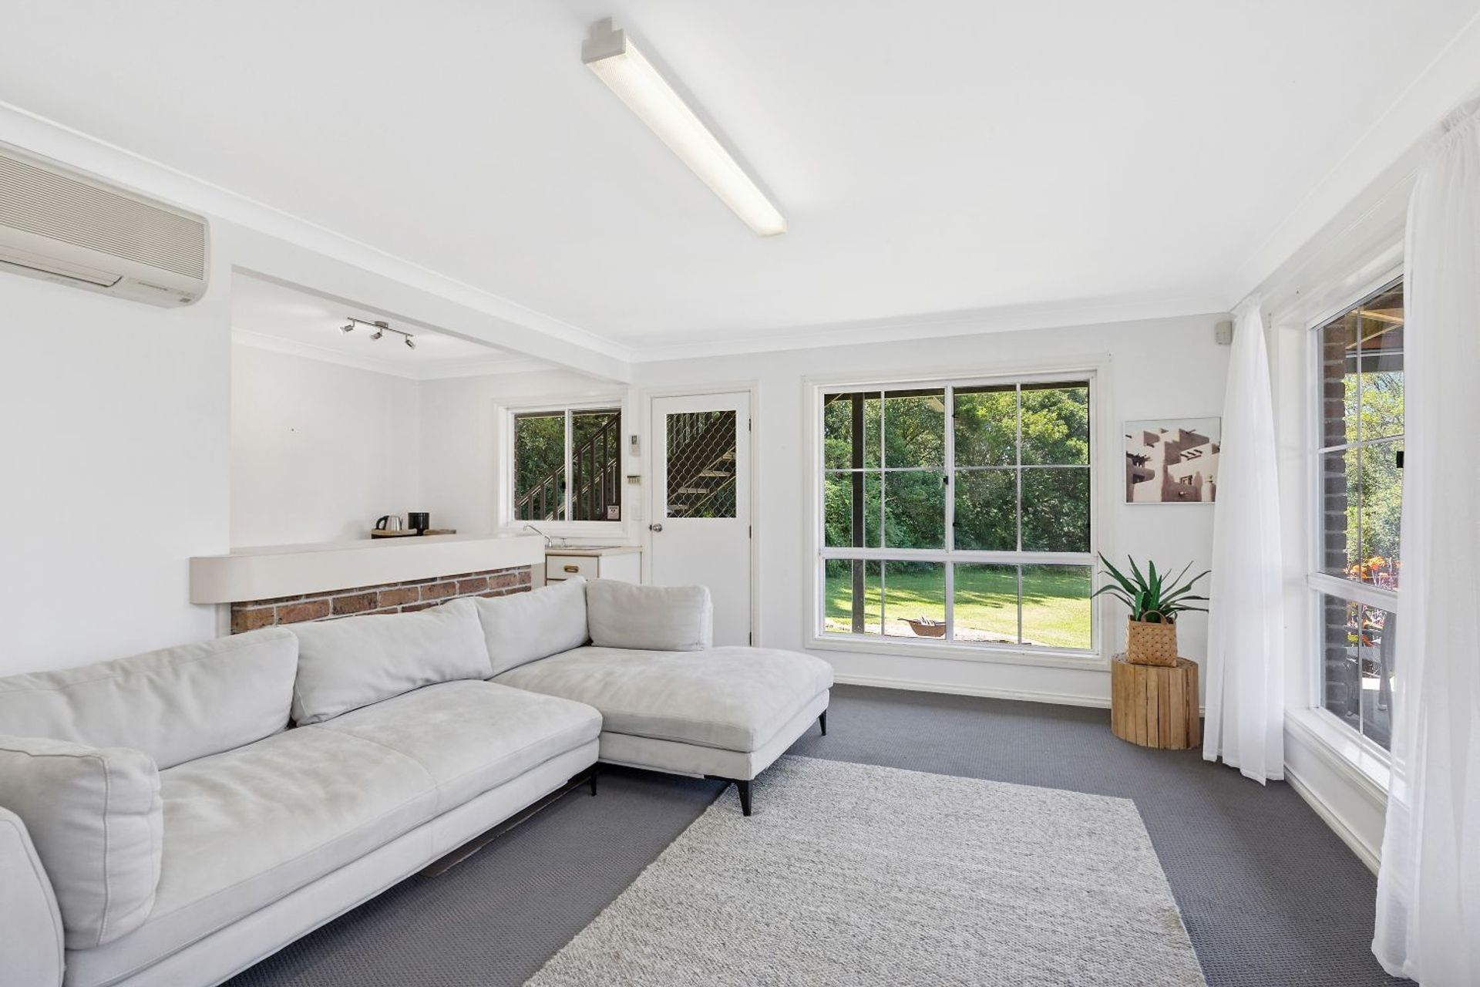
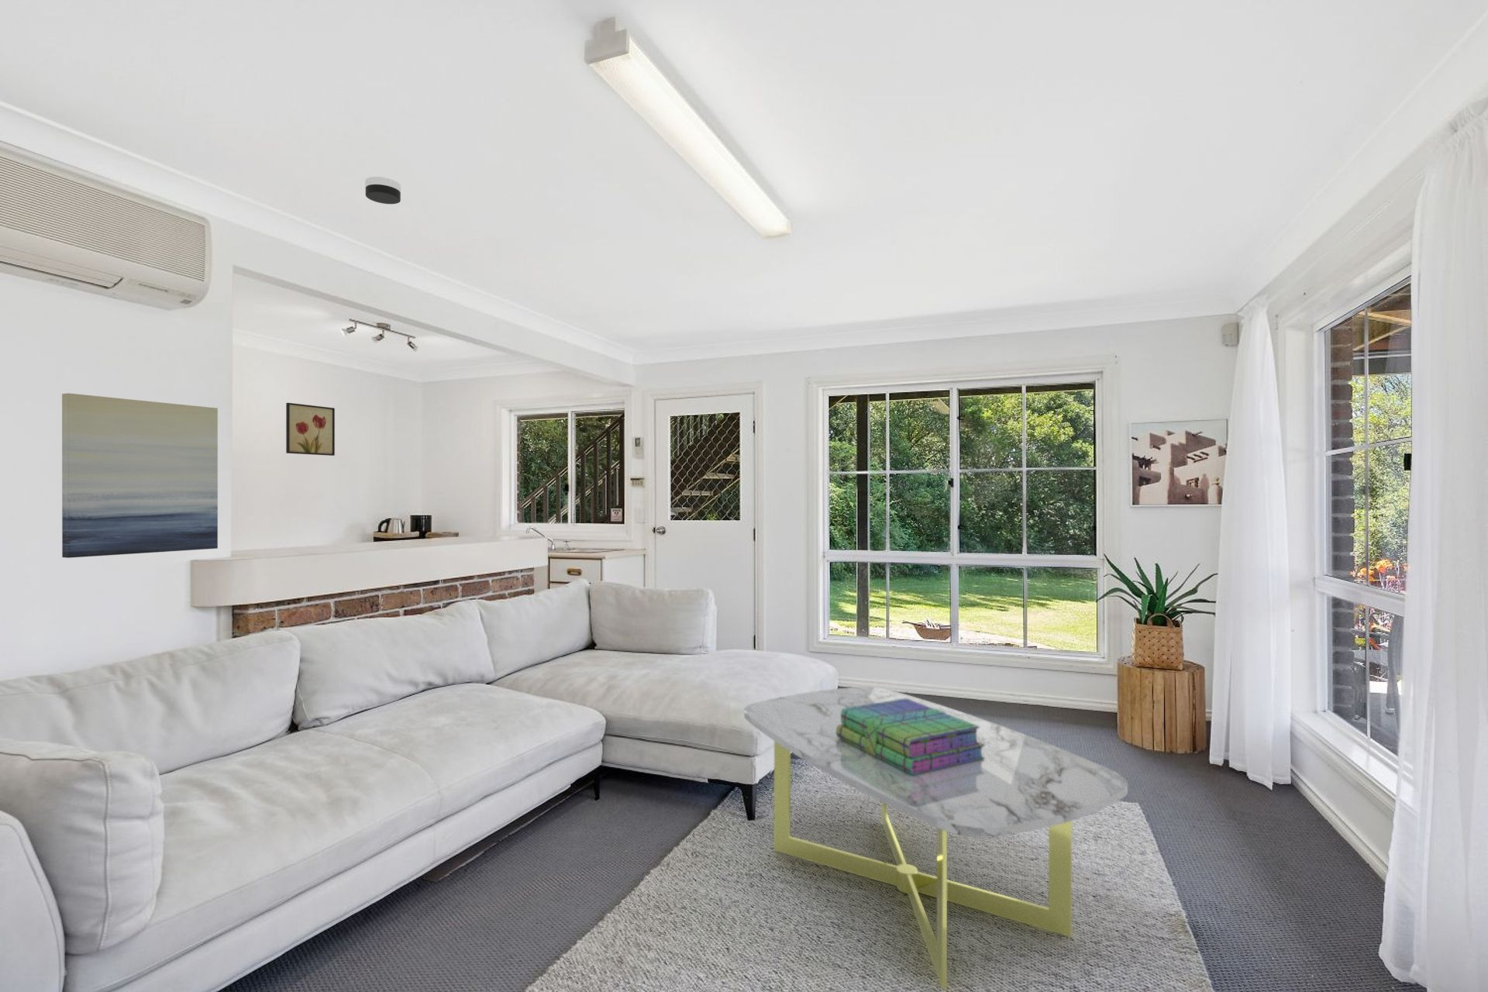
+ smoke detector [364,176,402,205]
+ wall art [286,402,335,456]
+ coffee table [743,685,1128,990]
+ stack of books [836,699,985,775]
+ wall art [61,392,218,559]
